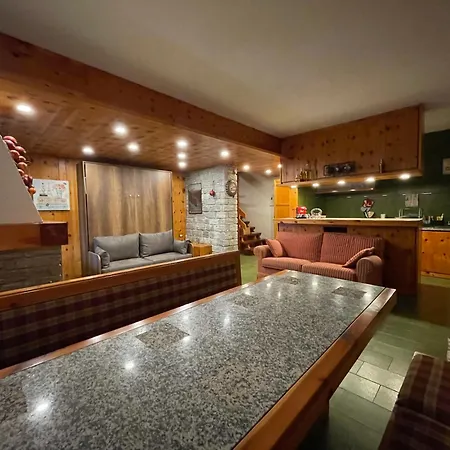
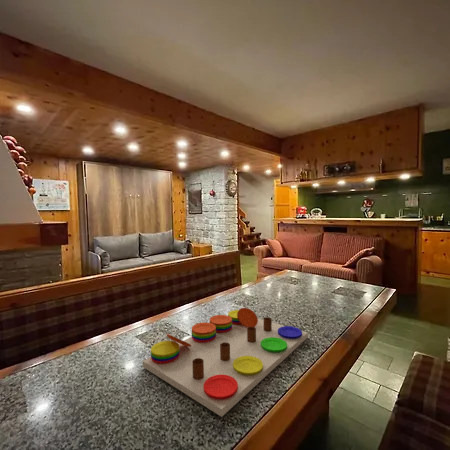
+ board game [142,307,309,418]
